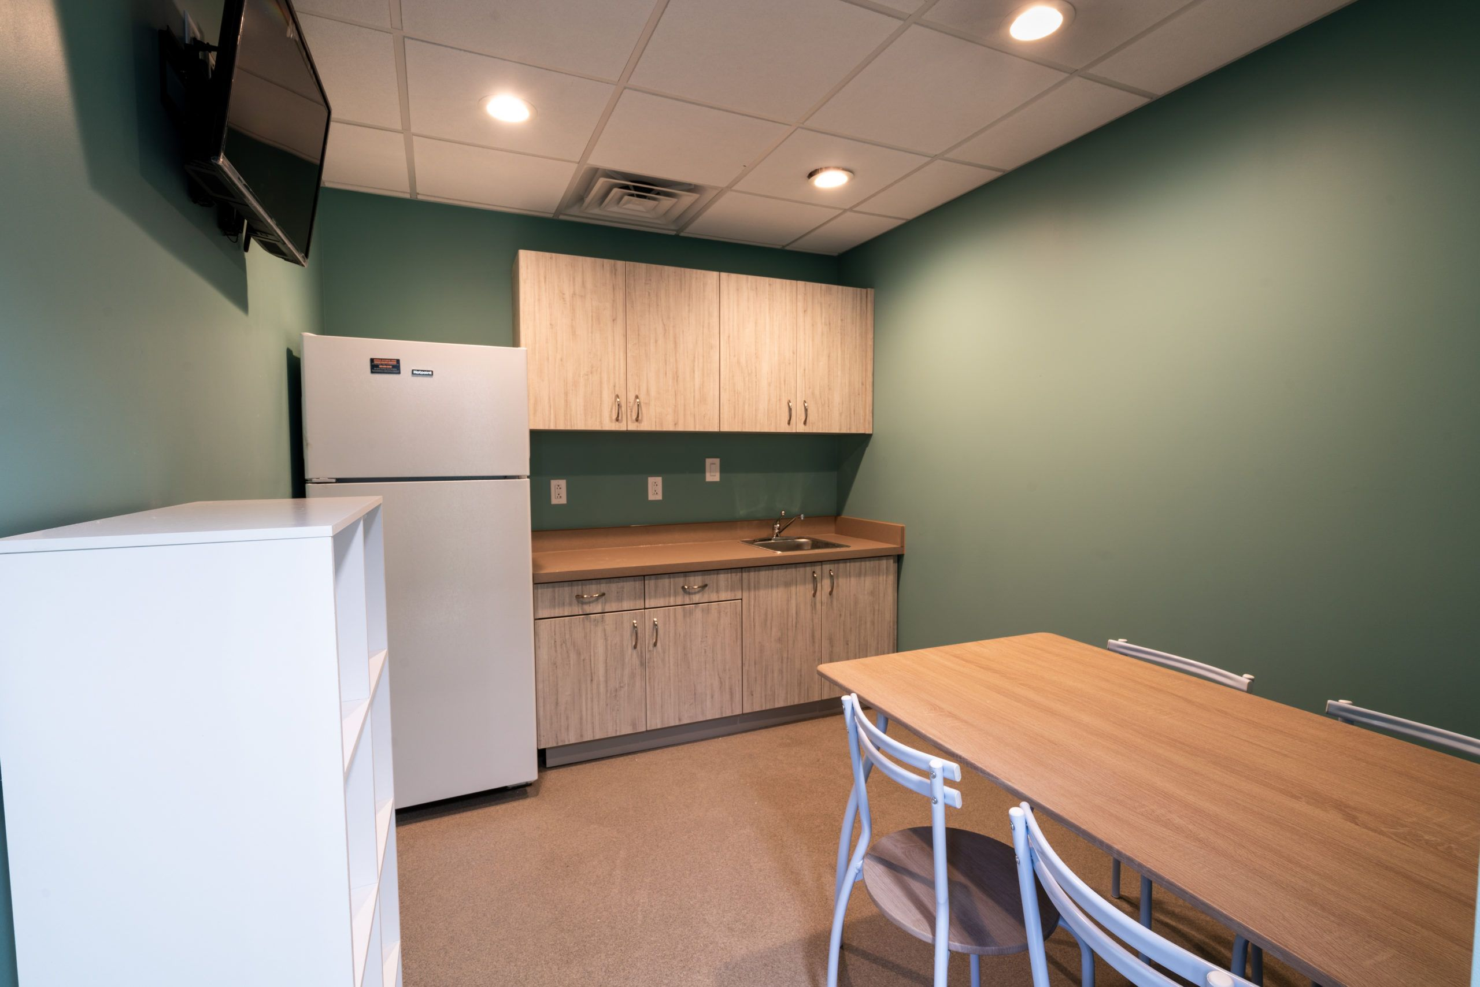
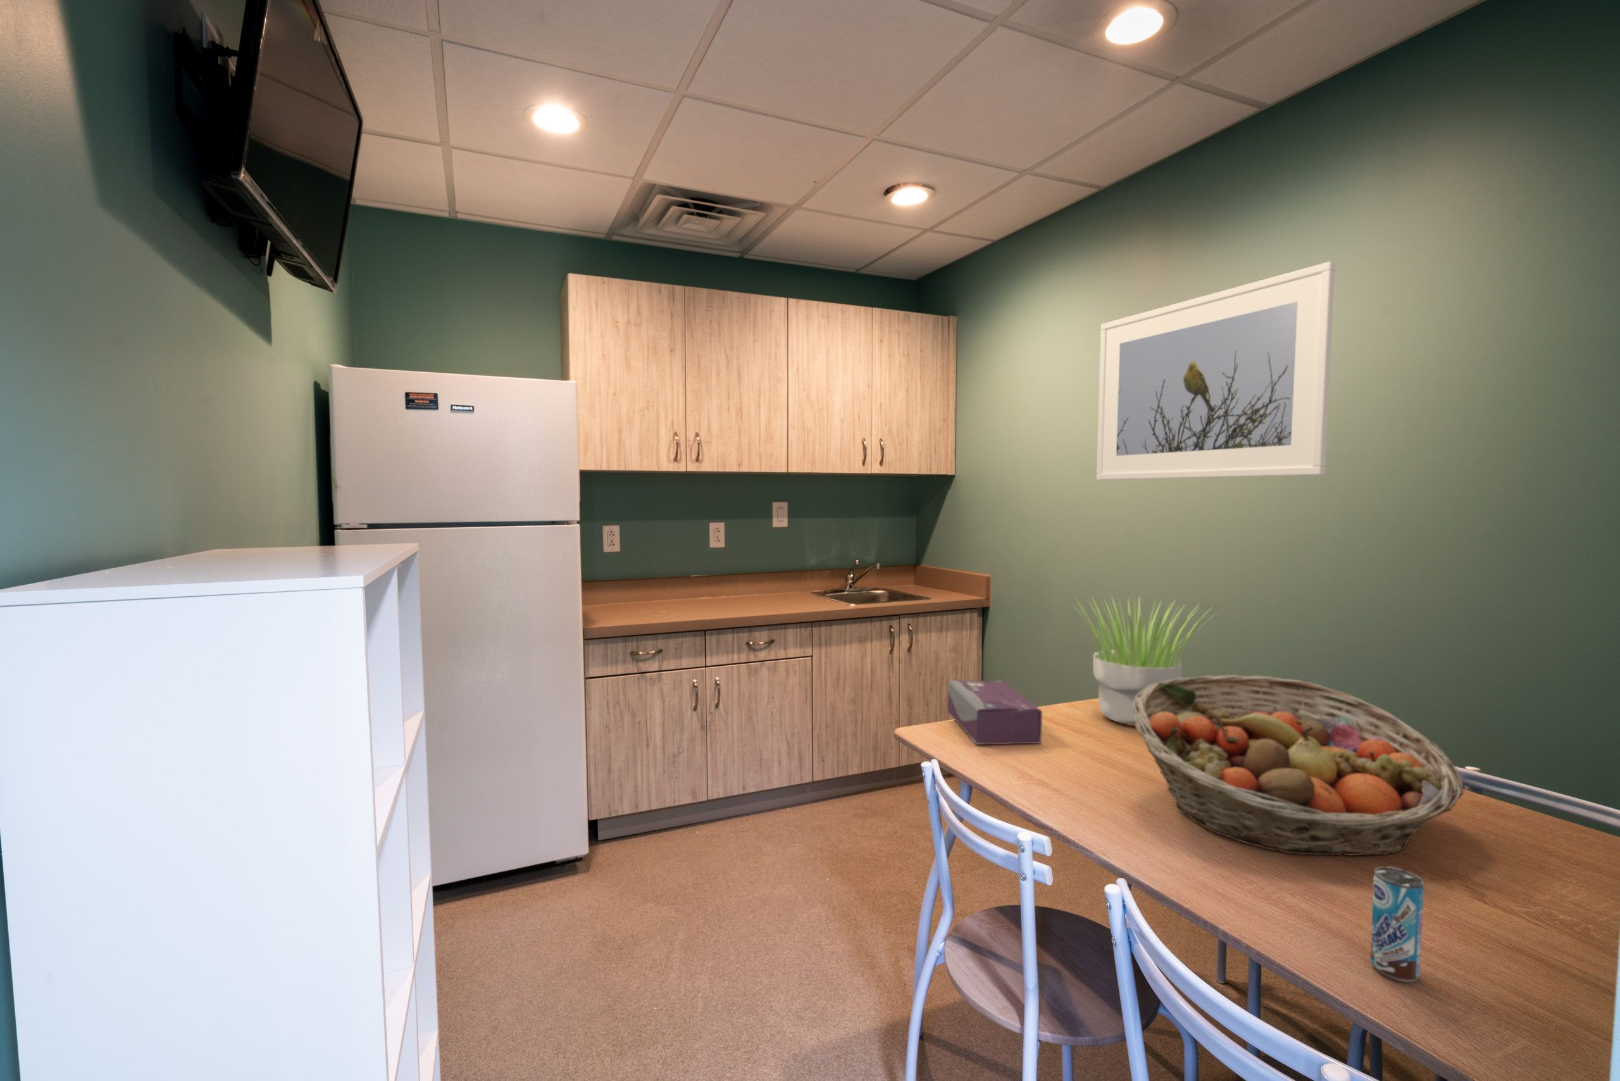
+ tissue box [947,679,1043,746]
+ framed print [1096,261,1335,481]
+ beverage can [1369,866,1425,983]
+ potted plant [1072,595,1218,726]
+ fruit basket [1134,674,1464,855]
